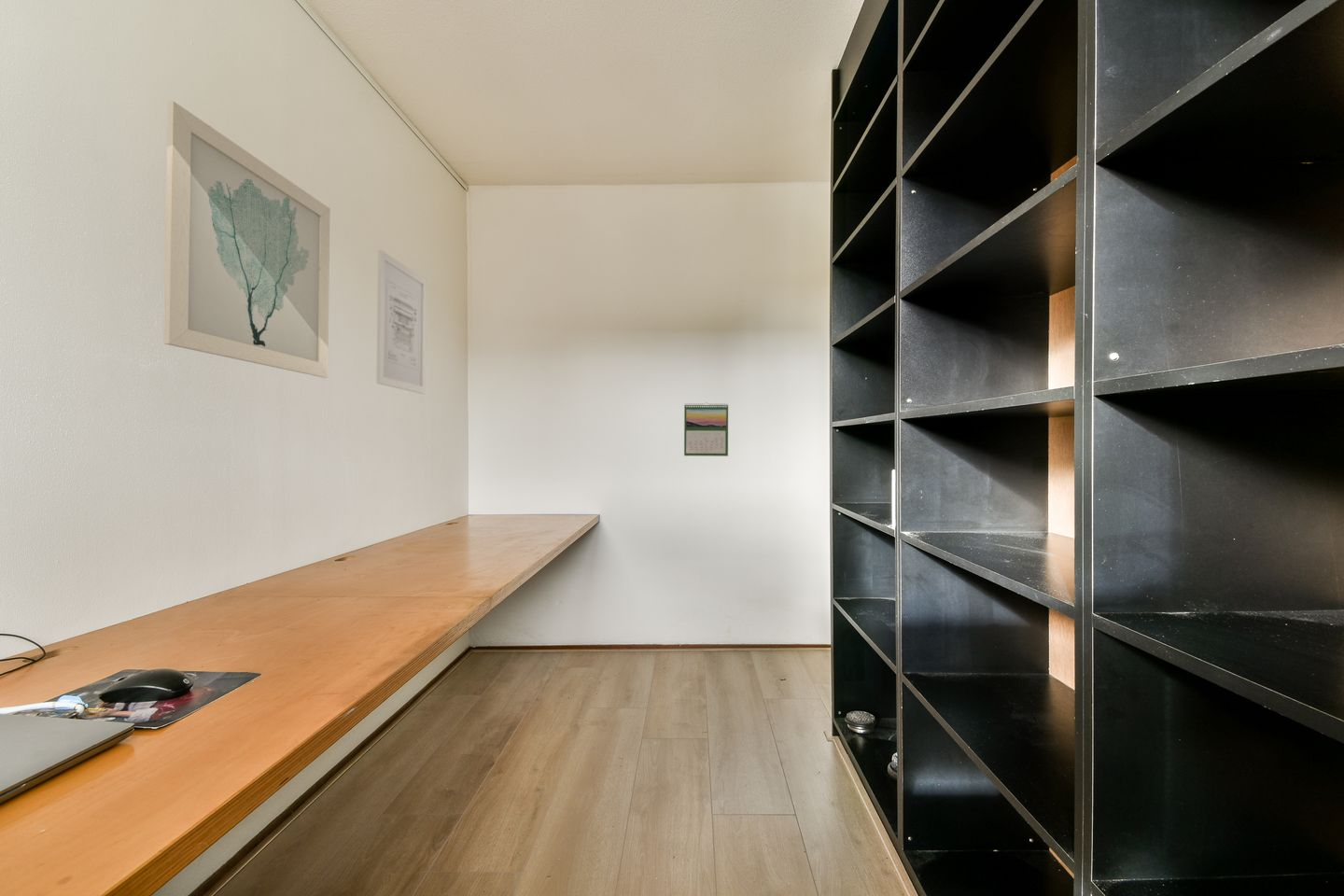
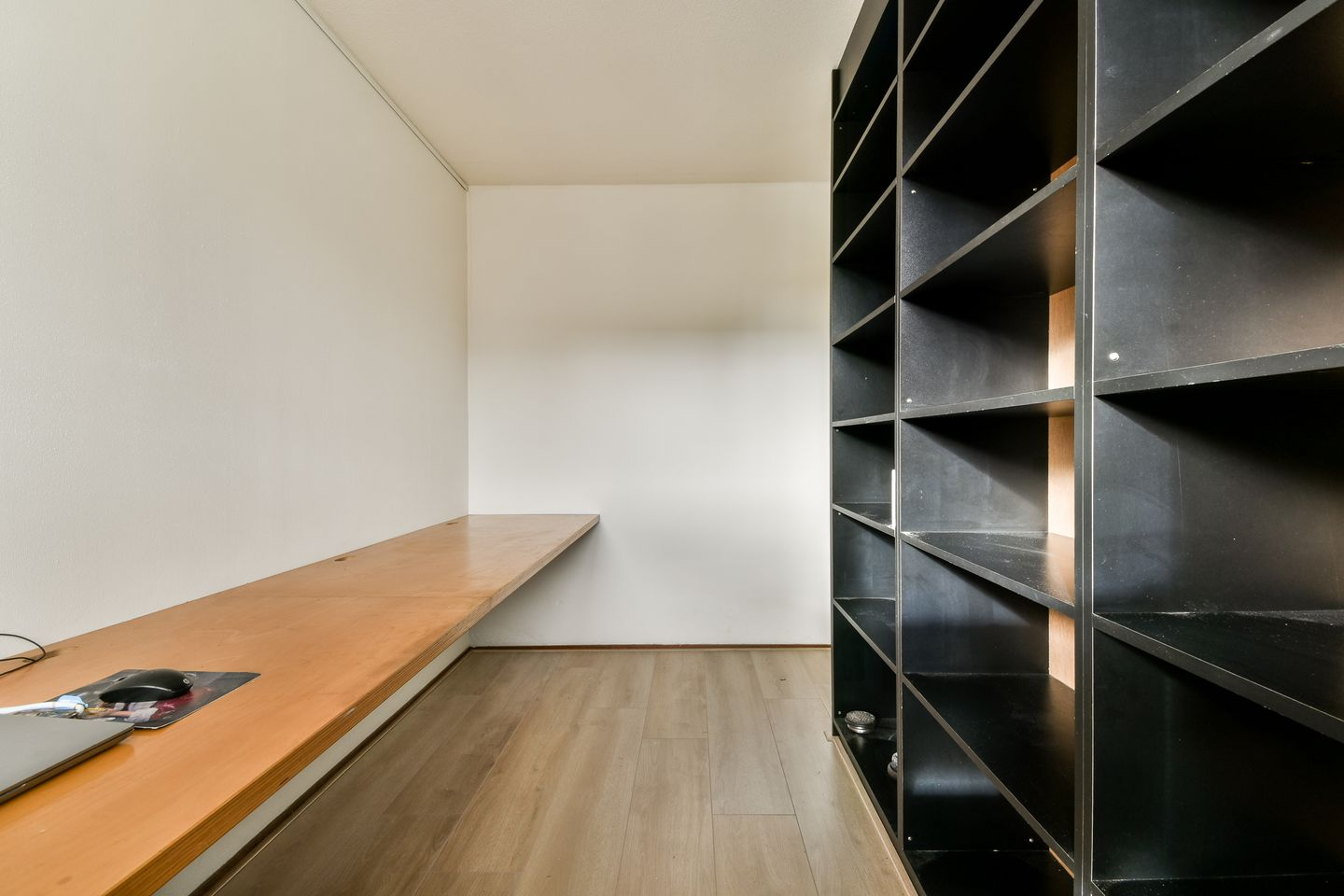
- wall art [162,100,331,379]
- wall art [375,249,427,395]
- calendar [683,401,729,457]
